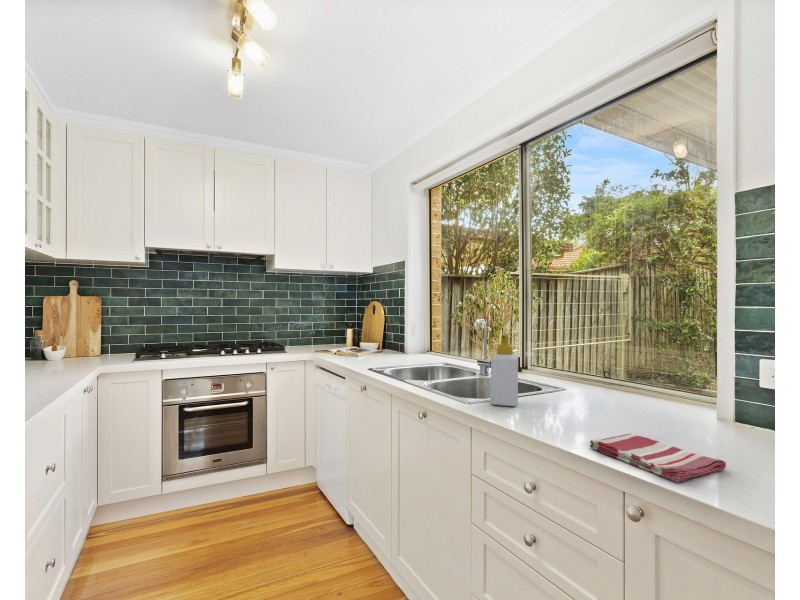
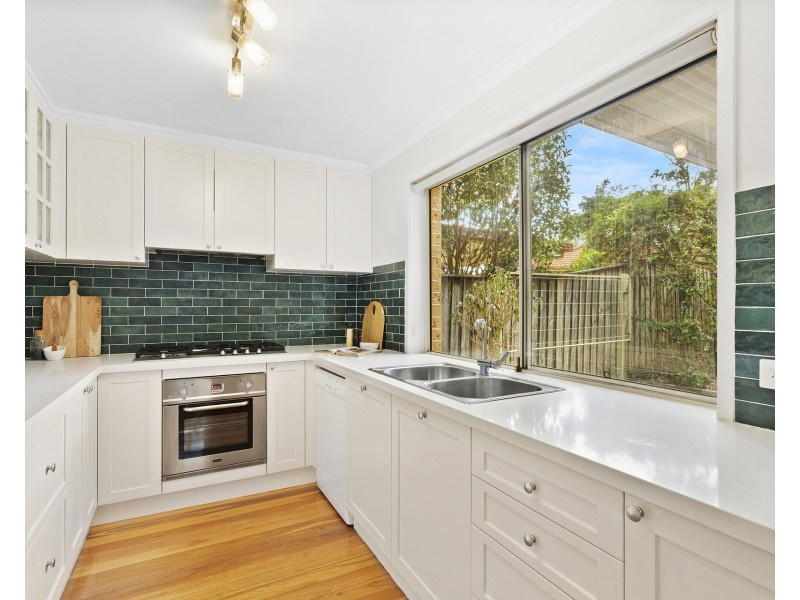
- dish towel [589,433,727,483]
- soap bottle [490,333,519,407]
